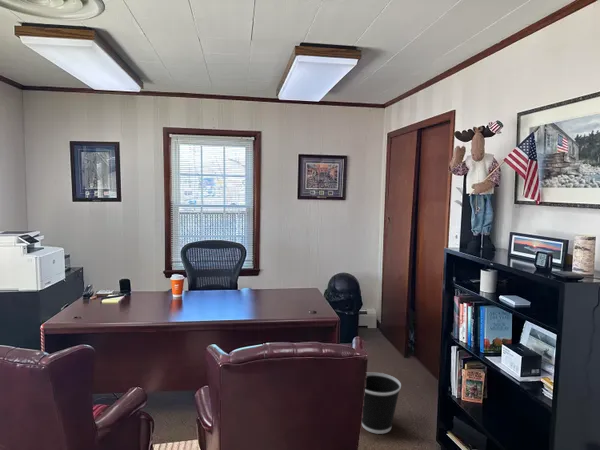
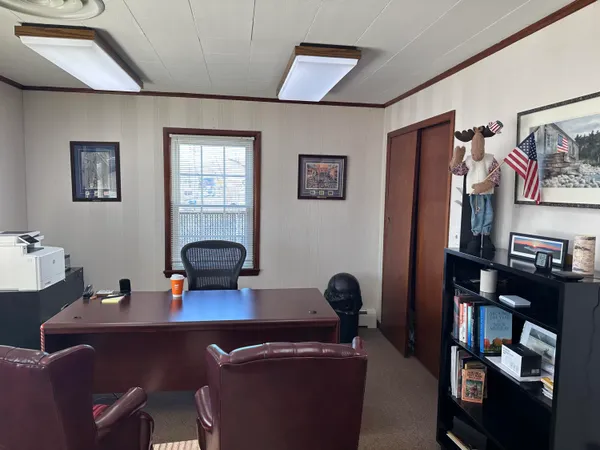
- wastebasket [361,372,402,435]
